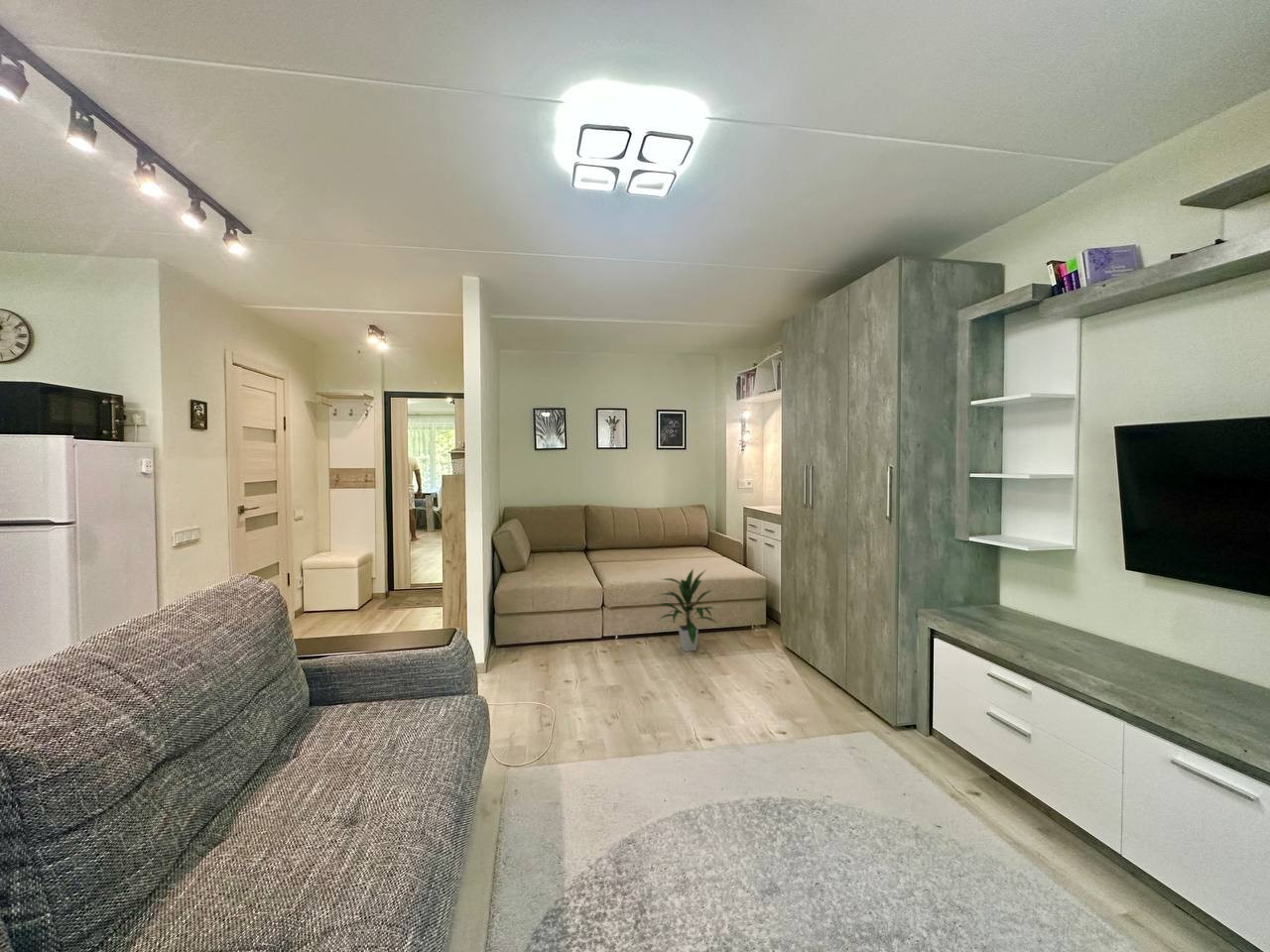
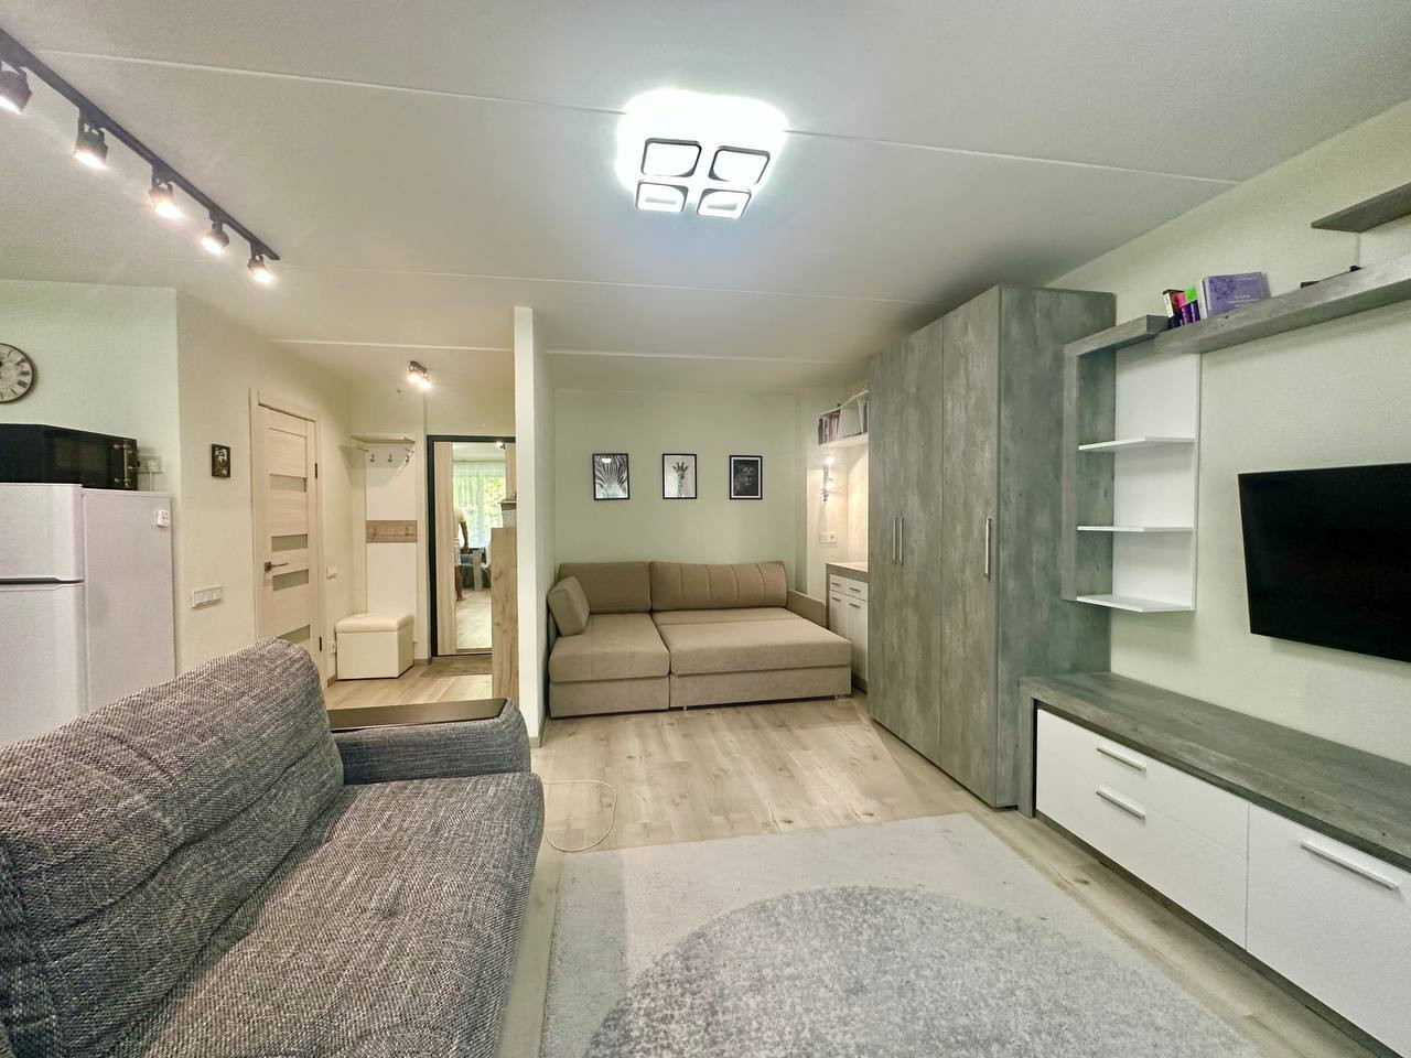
- indoor plant [656,567,717,653]
